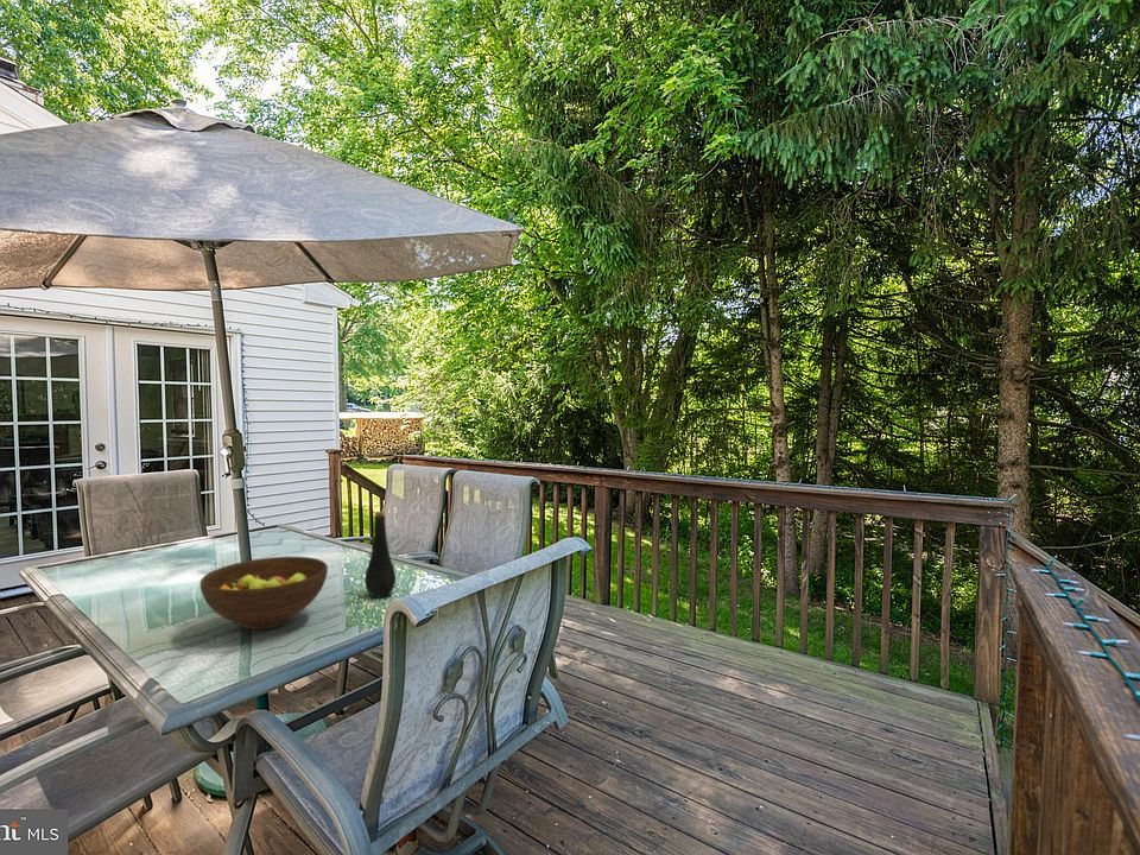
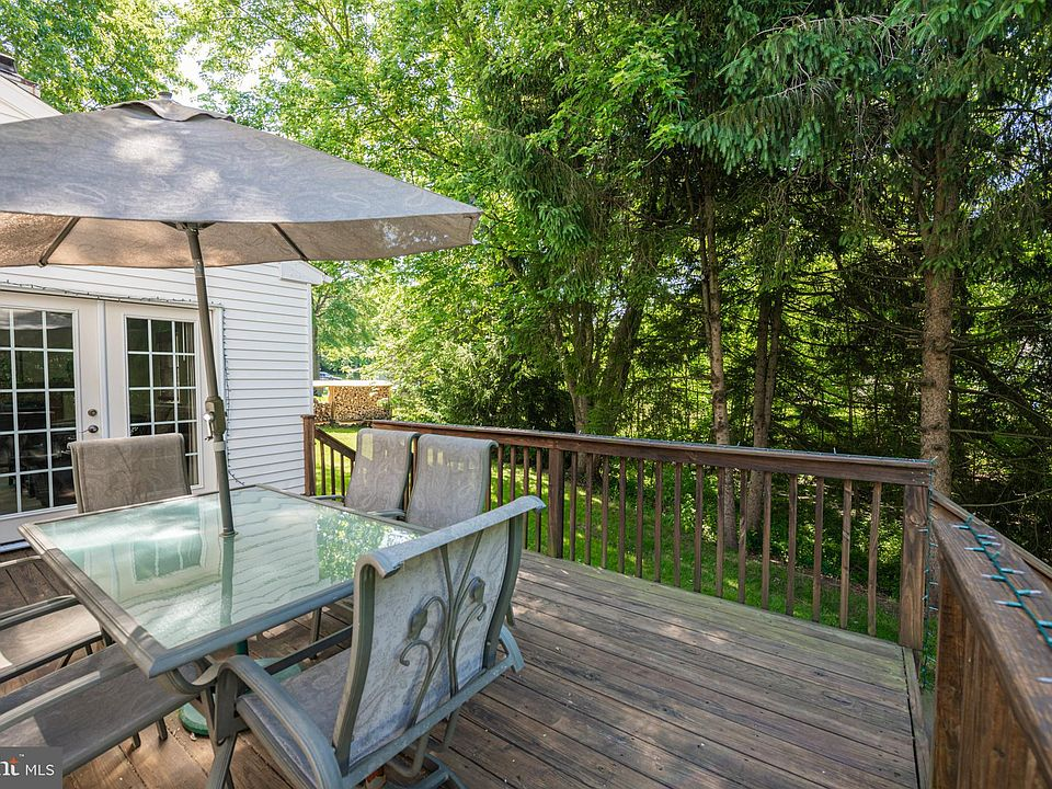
- bottle [363,511,397,598]
- fruit bowl [200,556,329,631]
